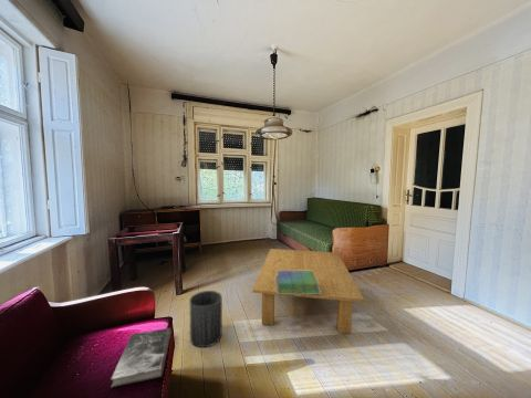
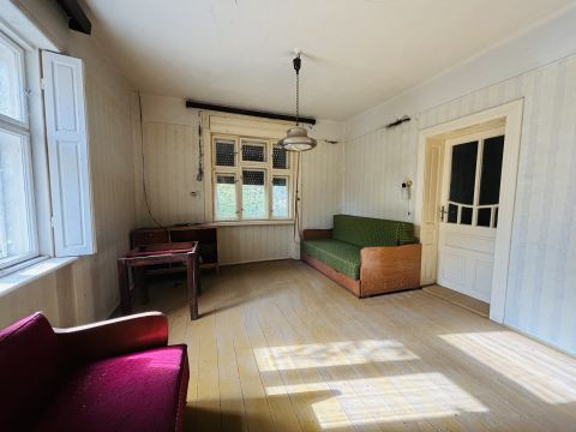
- trash can [189,290,223,348]
- book [110,327,171,389]
- stack of books [275,271,321,295]
- coffee table [251,248,365,335]
